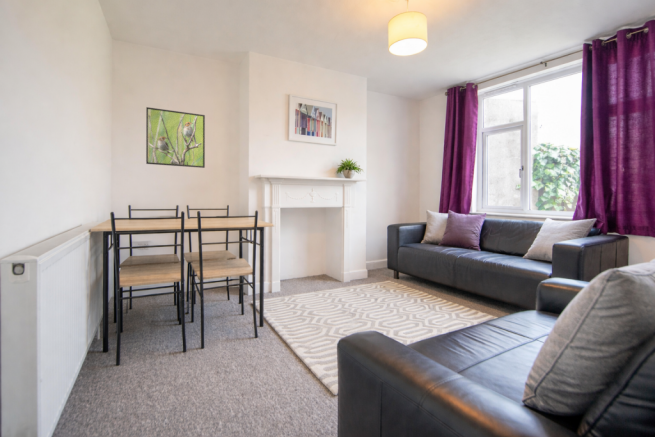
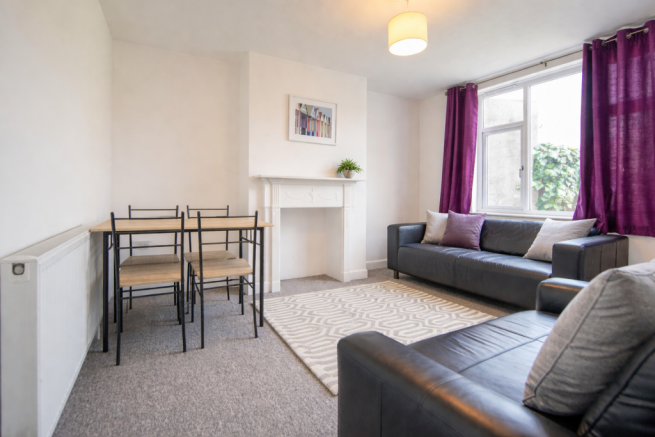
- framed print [145,106,206,169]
